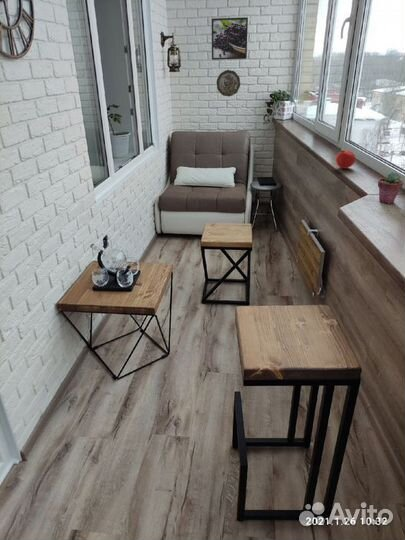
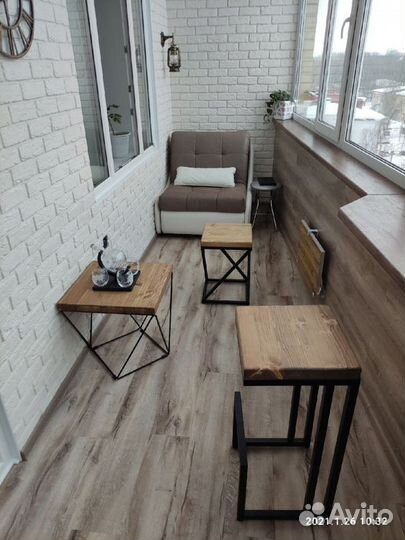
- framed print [211,16,249,61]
- decorative plate [216,69,241,97]
- fruit [335,148,356,170]
- potted succulent [377,171,404,205]
